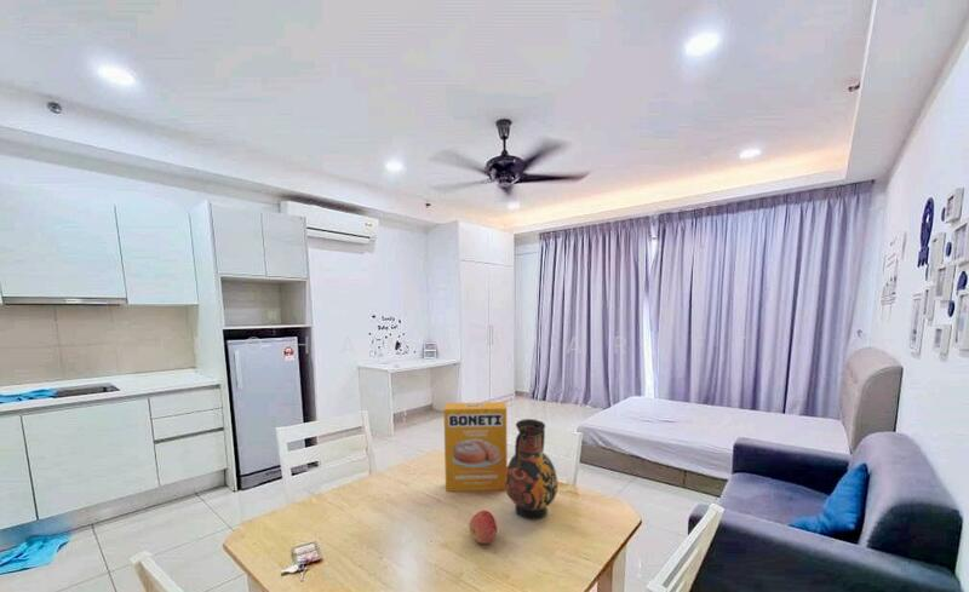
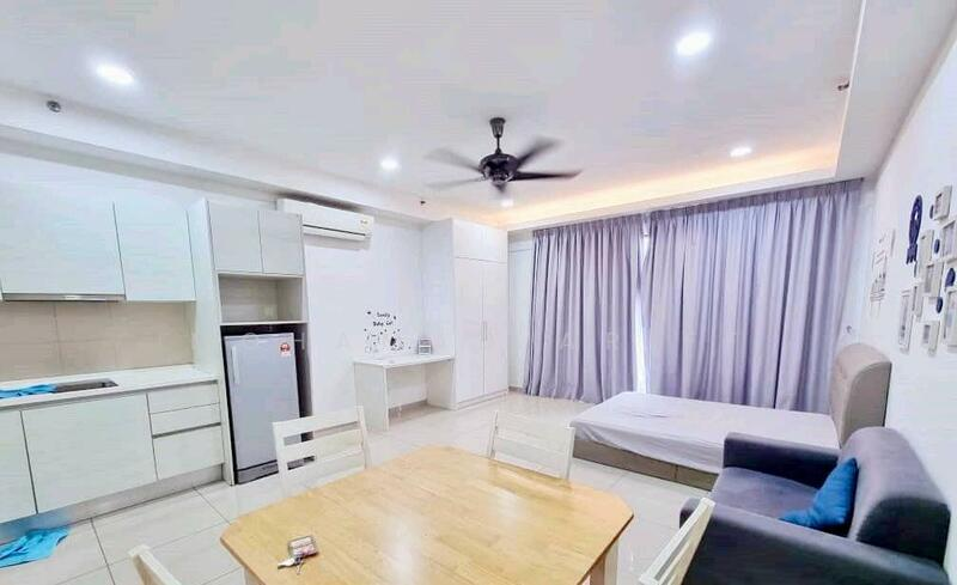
- cereal box [442,401,509,493]
- vase [505,418,560,522]
- apple [468,510,499,545]
